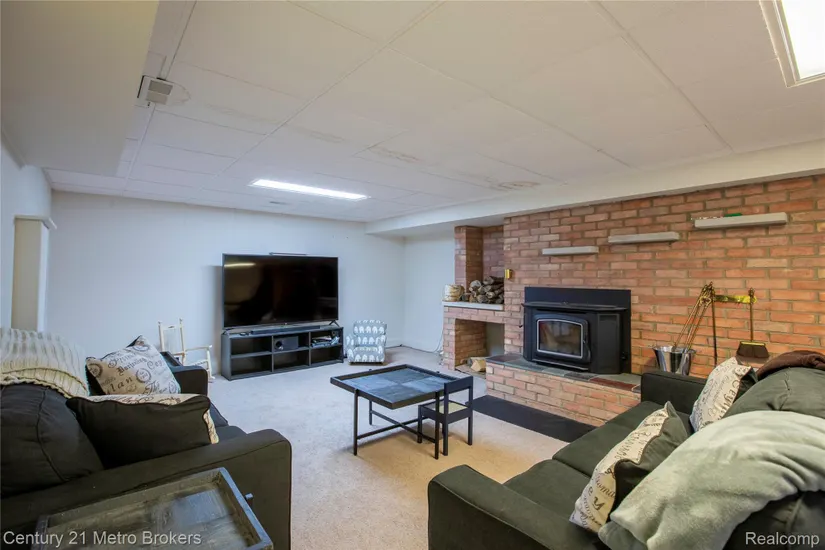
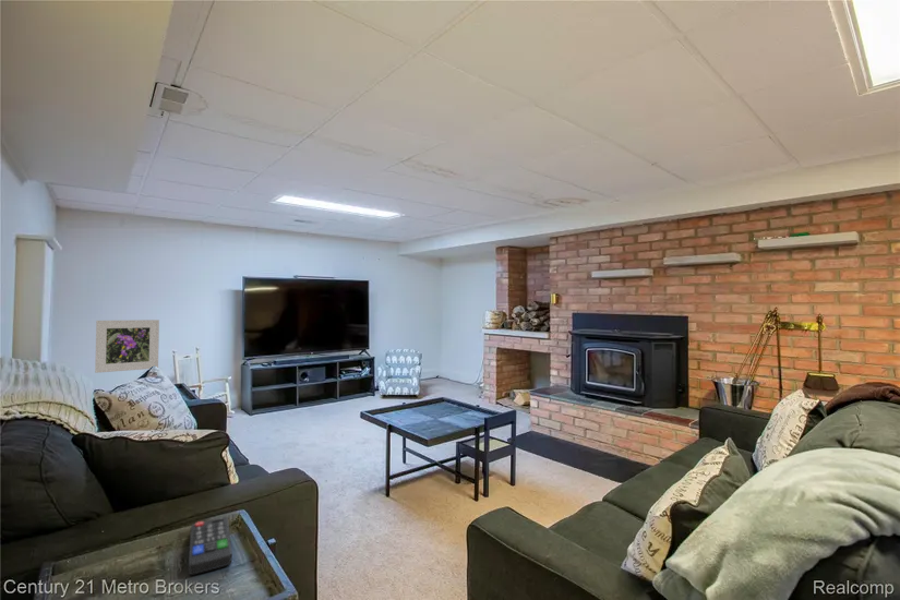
+ remote control [188,516,232,576]
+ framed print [94,319,160,374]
